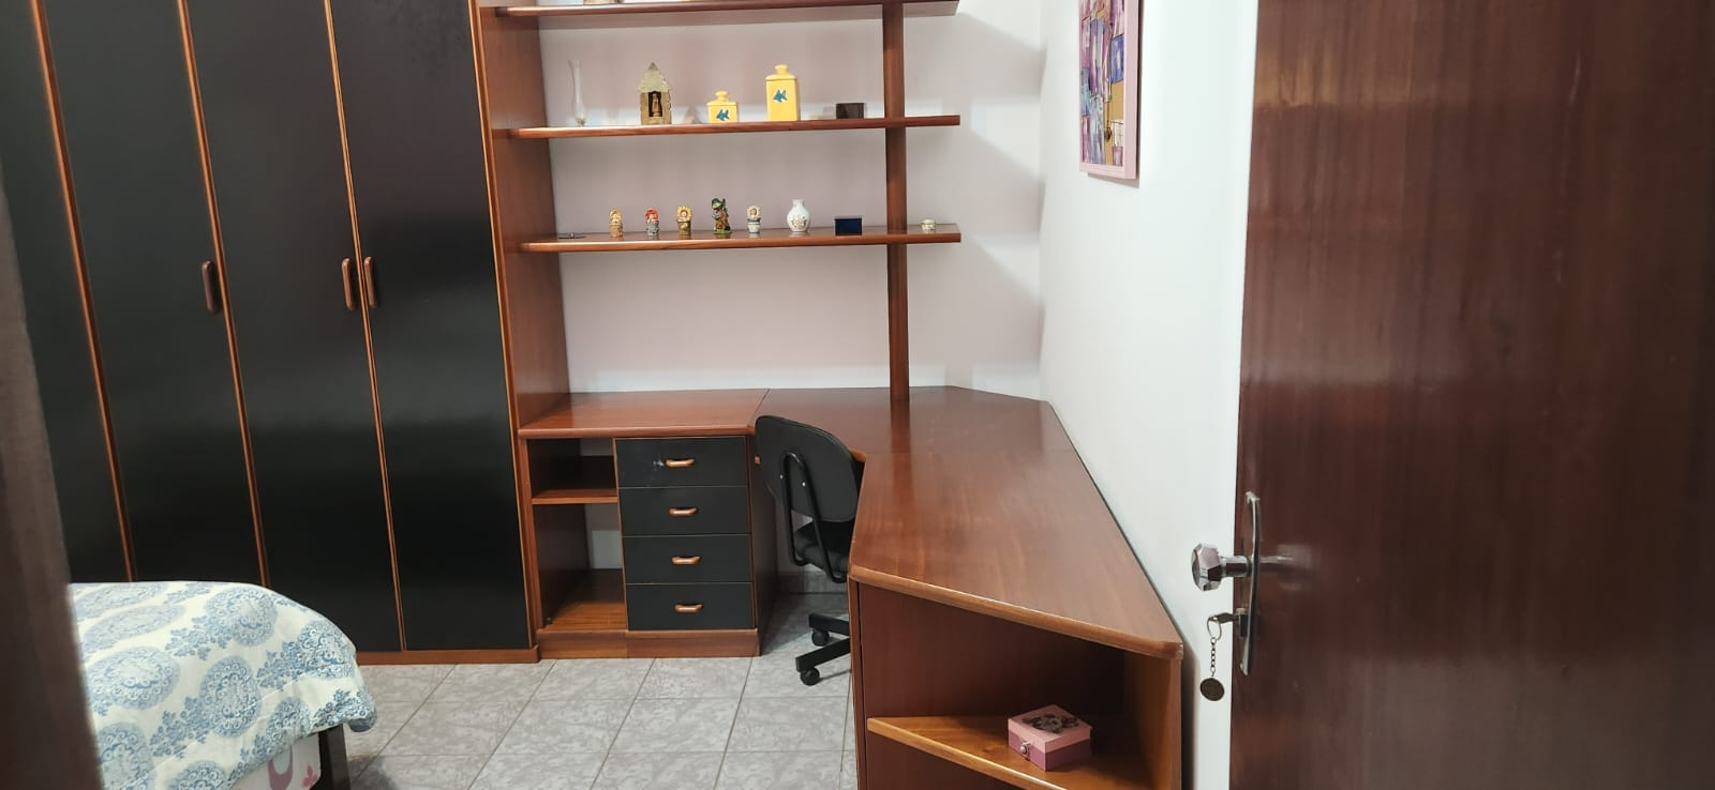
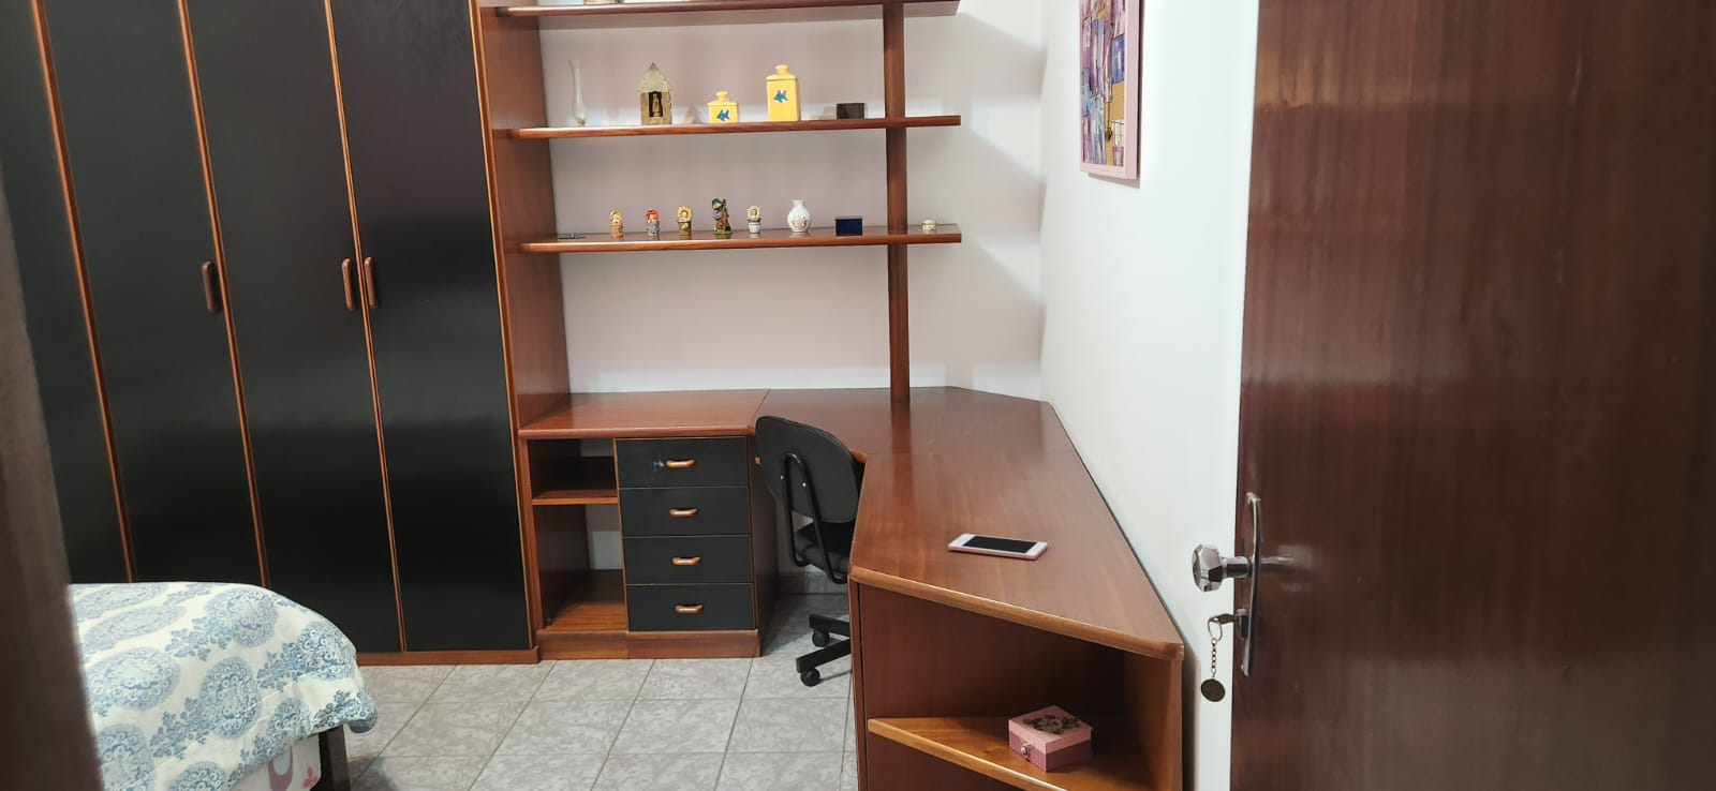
+ cell phone [947,533,1048,560]
